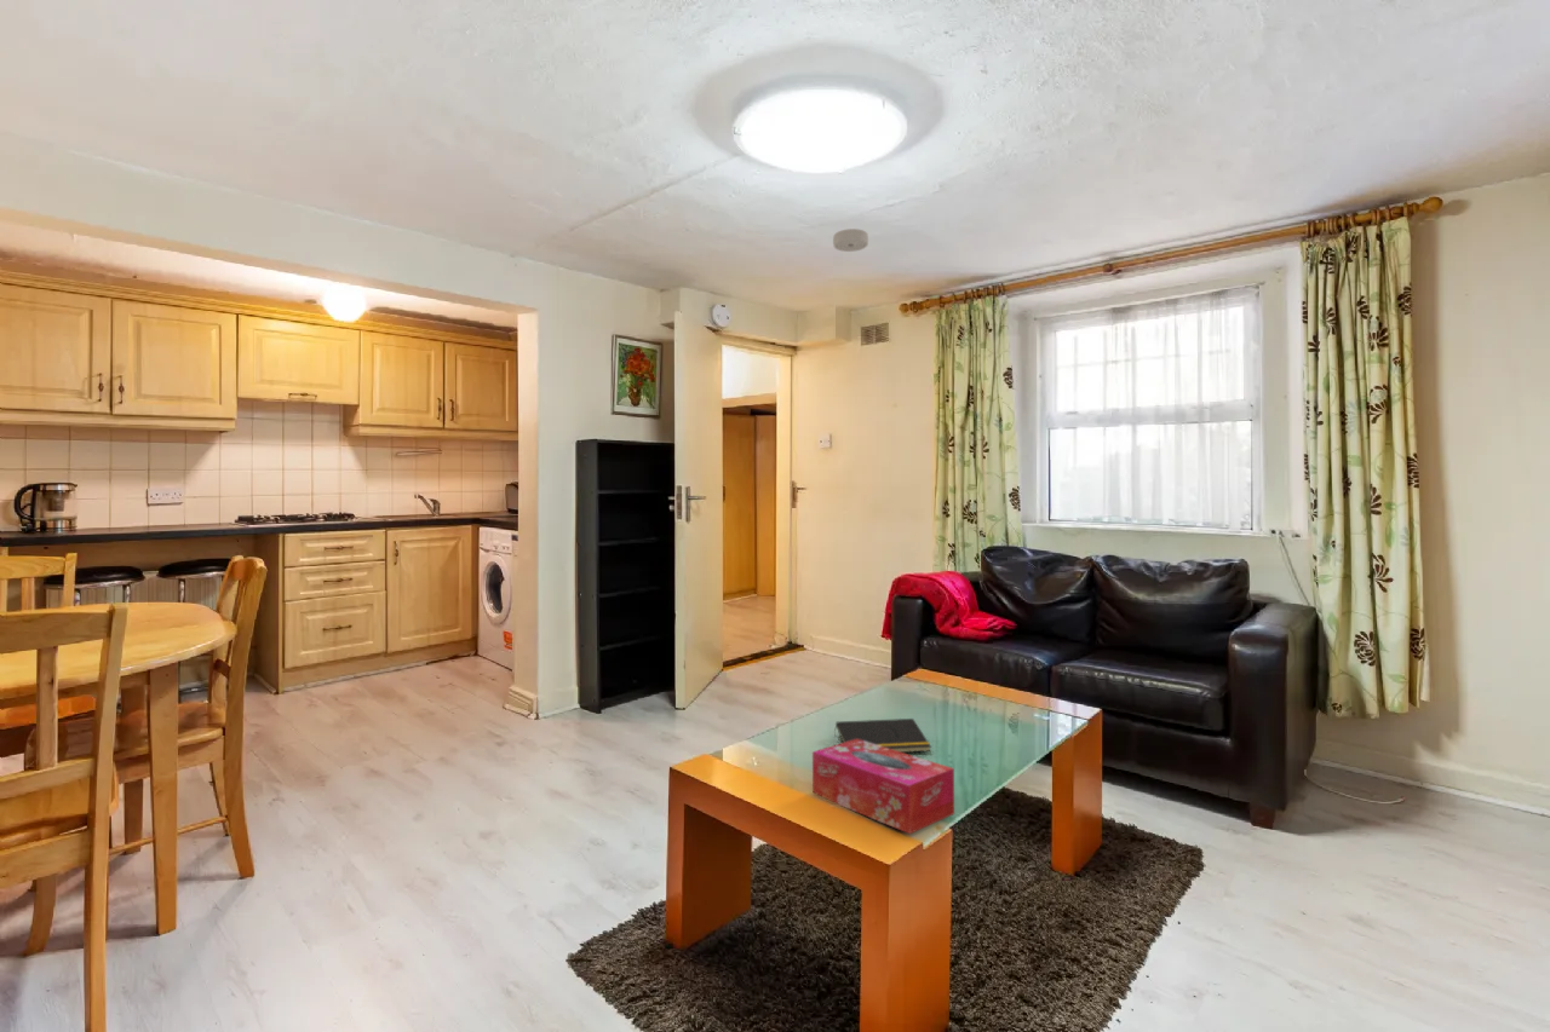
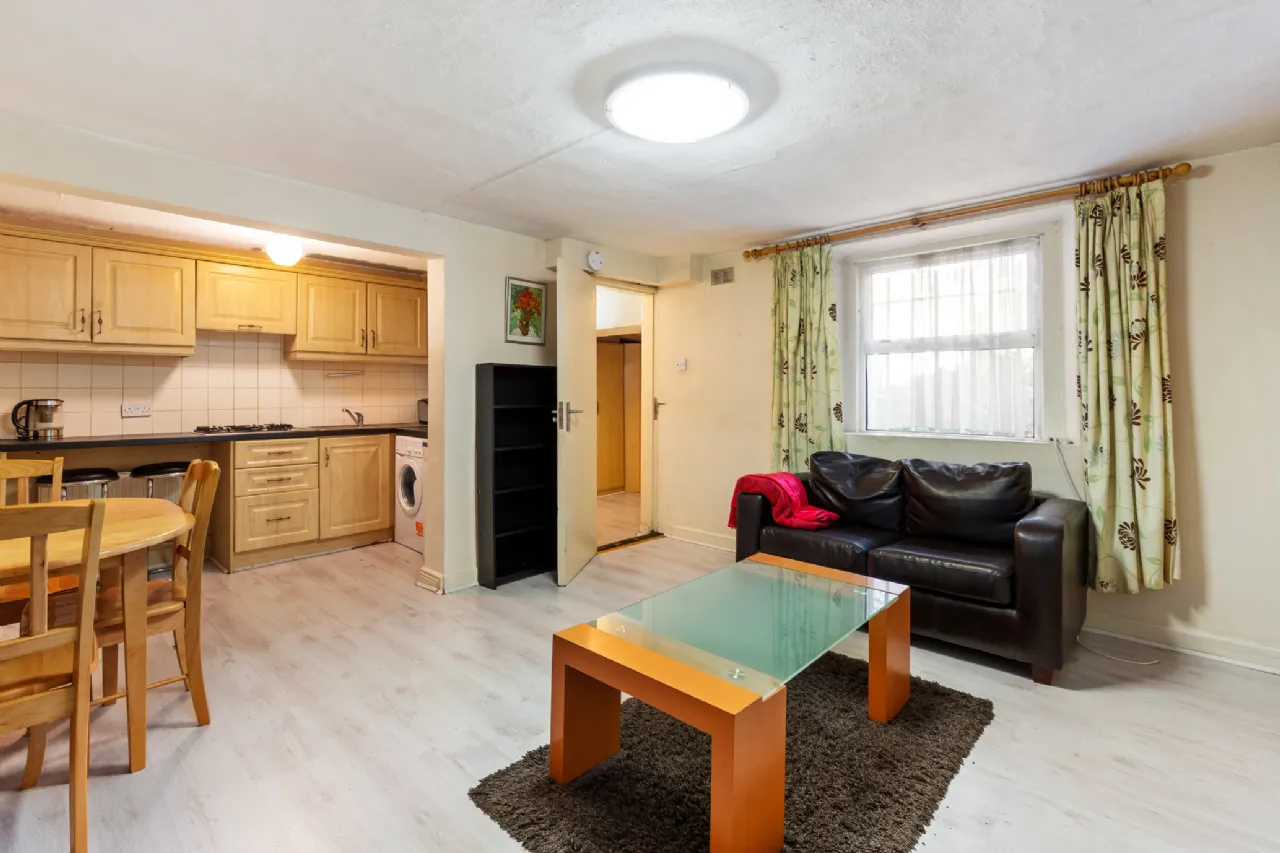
- smoke detector [832,227,869,253]
- notepad [833,717,932,754]
- tissue box [811,739,955,835]
